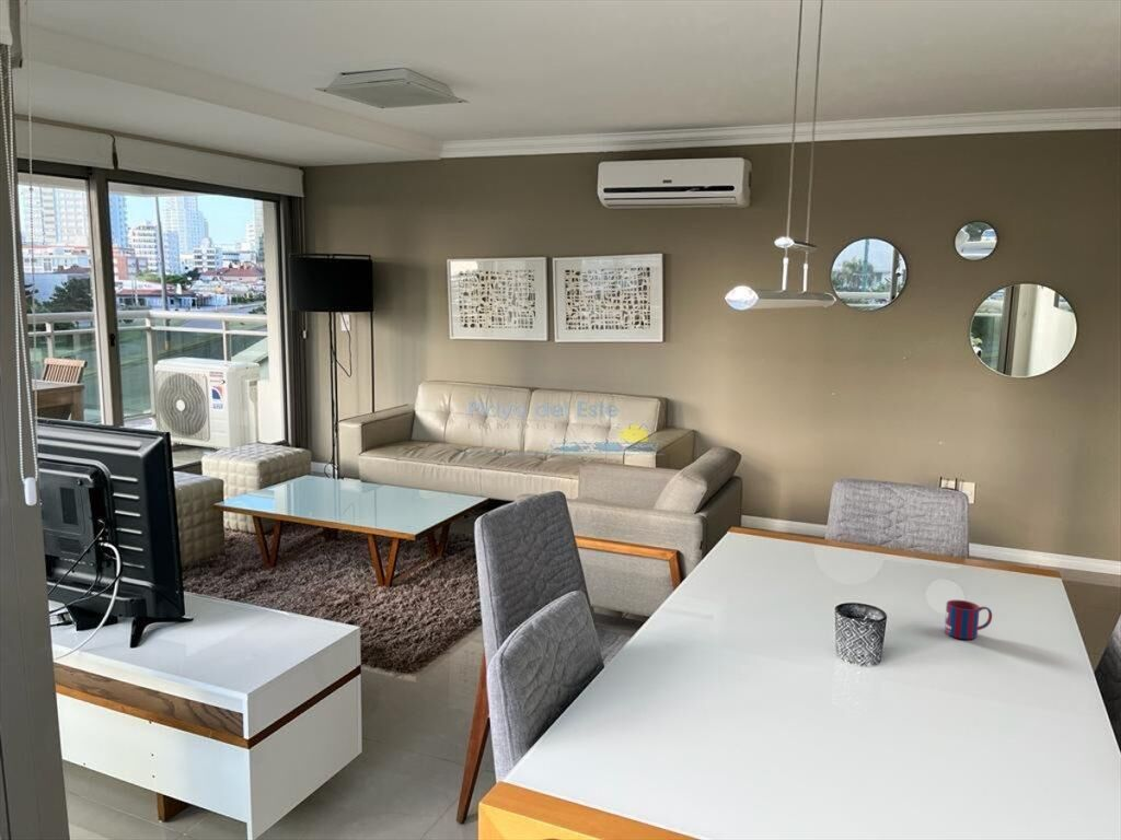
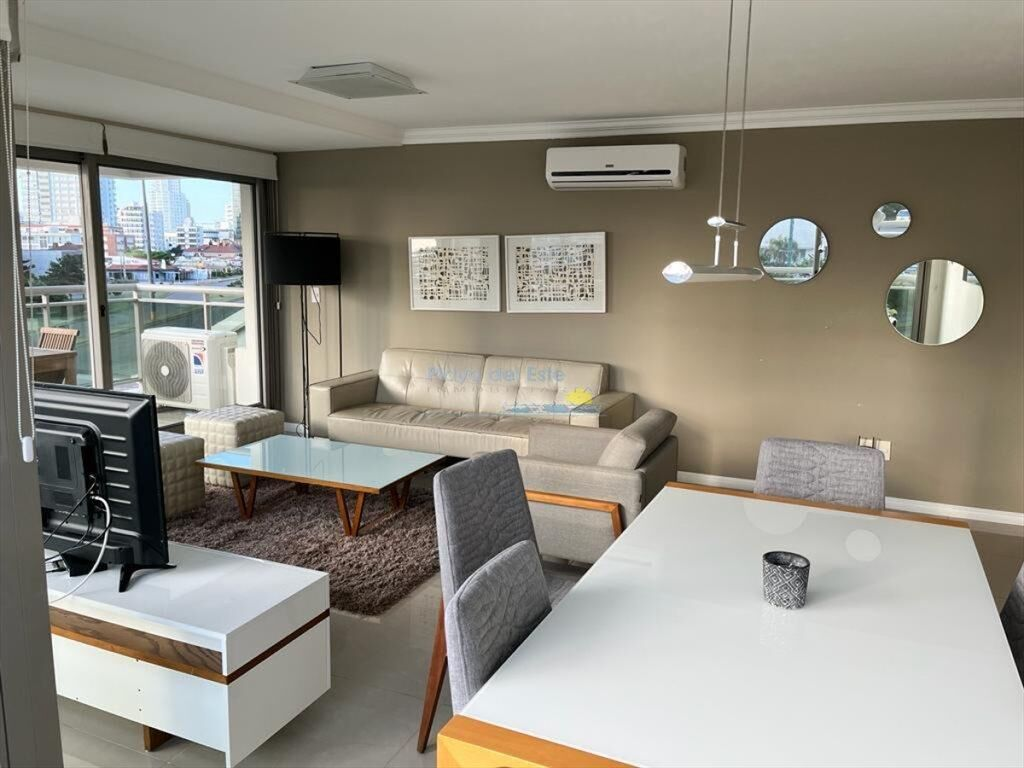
- mug [944,599,993,640]
